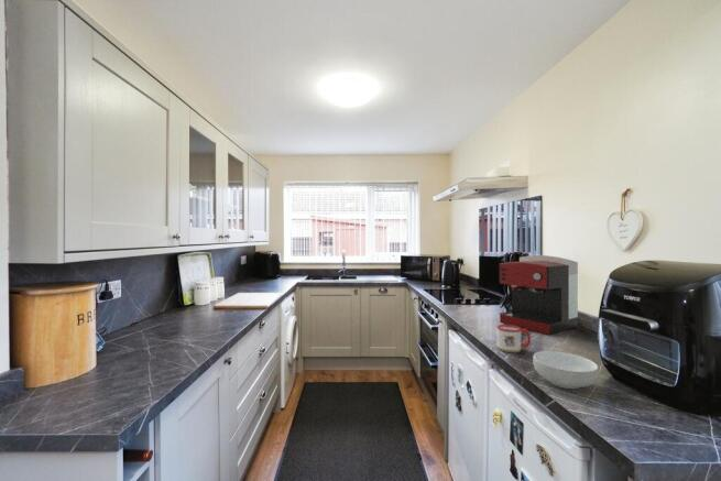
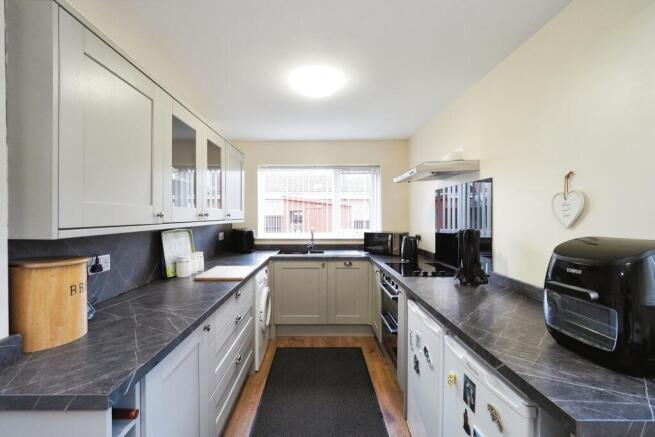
- coffee maker [498,254,579,336]
- cereal bowl [532,350,599,390]
- mug [496,324,532,353]
